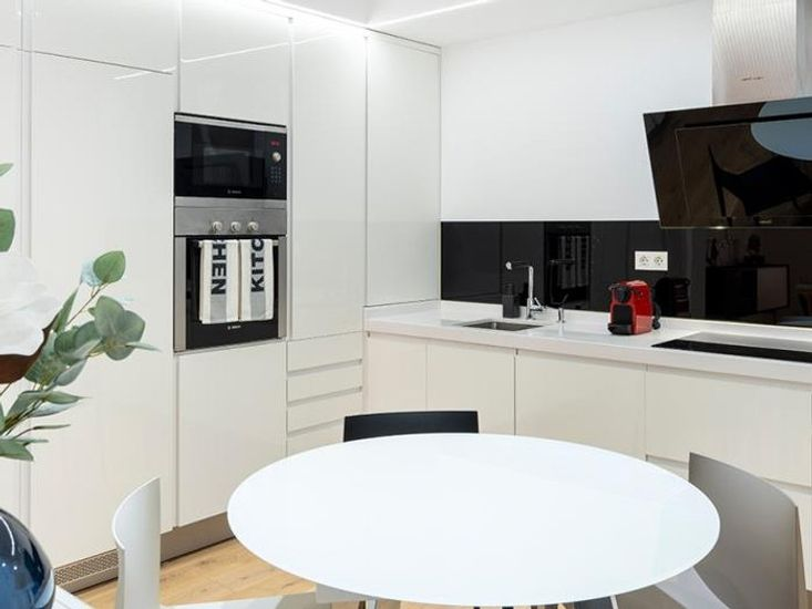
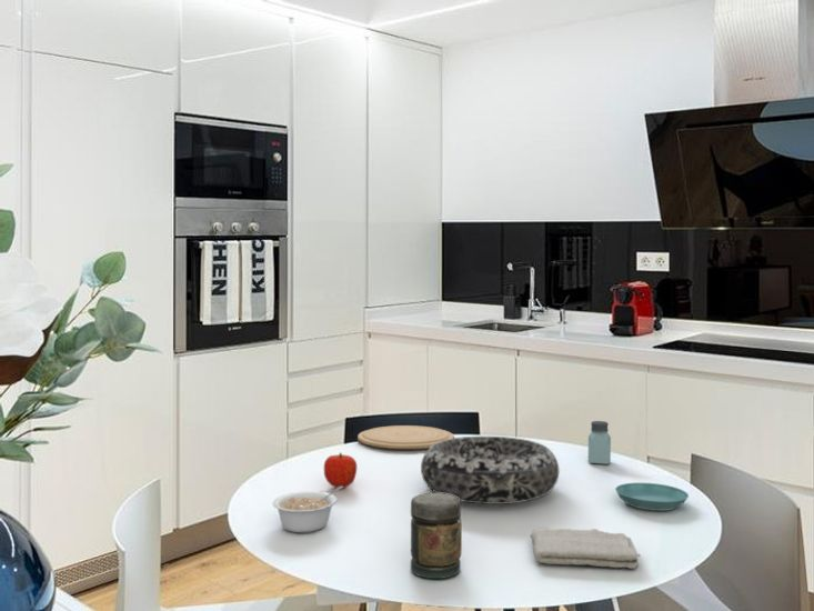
+ fruit [323,452,358,489]
+ plate [356,424,455,450]
+ decorative bowl [420,435,561,505]
+ legume [272,487,343,533]
+ saltshaker [587,420,612,465]
+ saucer [614,482,690,512]
+ washcloth [530,528,642,570]
+ jar [410,492,463,580]
